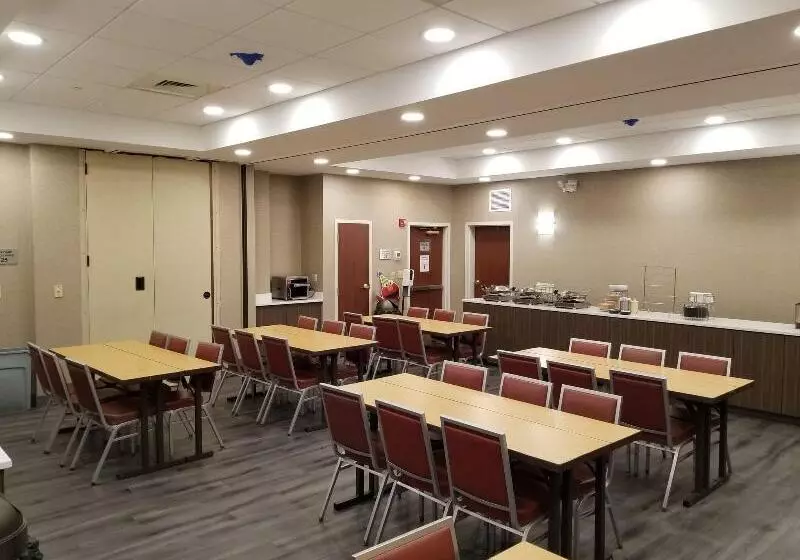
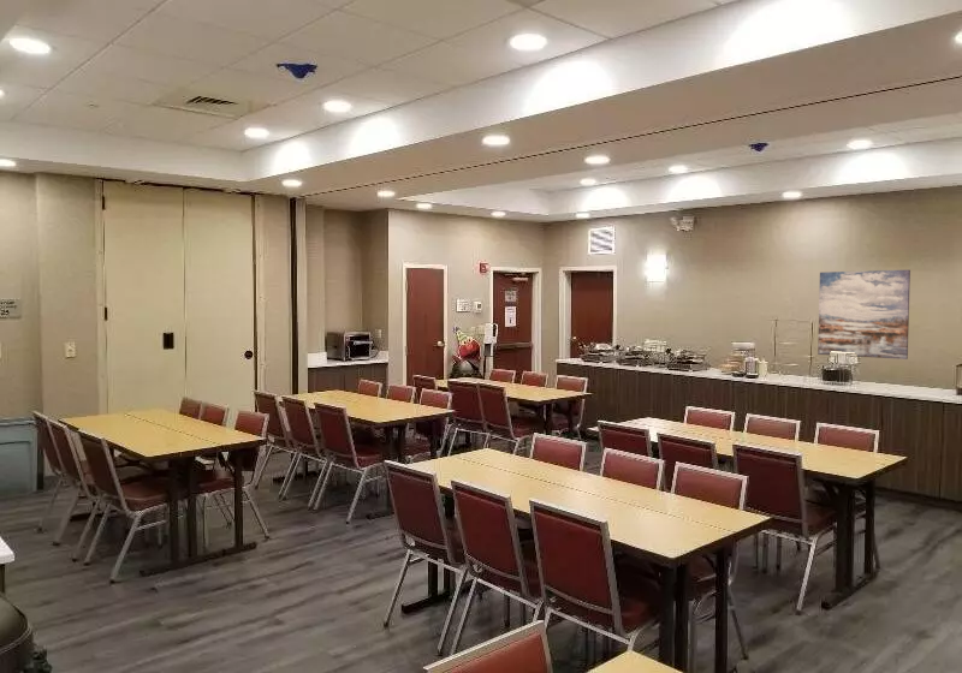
+ wall art [816,269,911,361]
